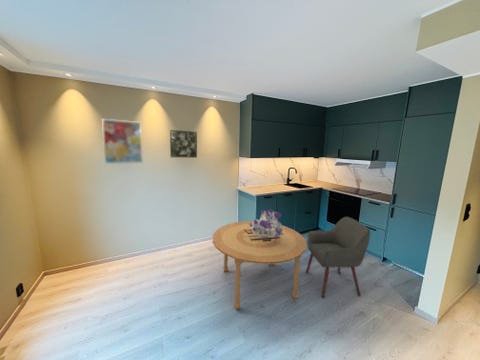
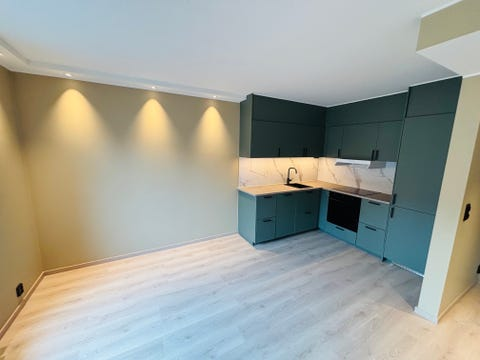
- wall art [101,118,144,165]
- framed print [169,129,198,159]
- dining table [212,220,308,310]
- chair [305,216,371,299]
- bouquet [250,208,284,238]
